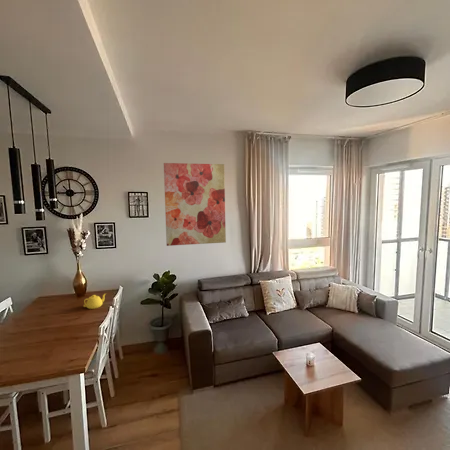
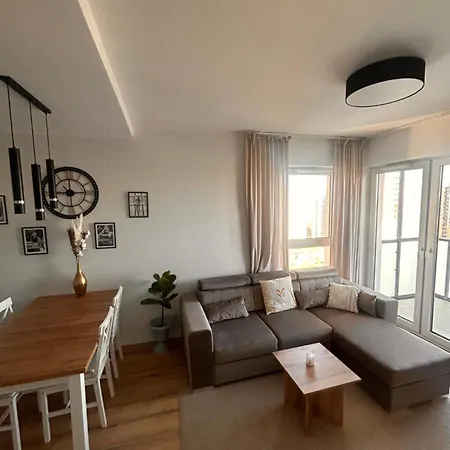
- wall art [163,162,227,247]
- teapot [83,292,107,310]
